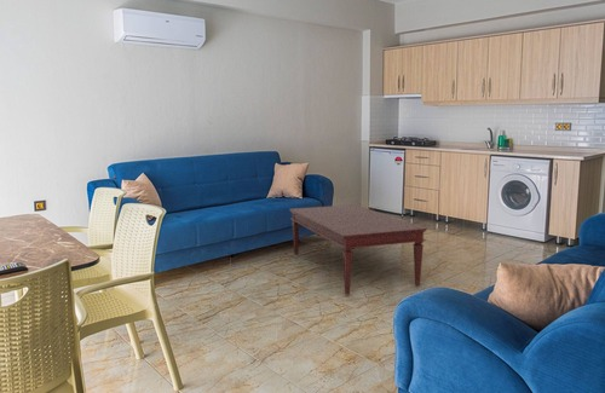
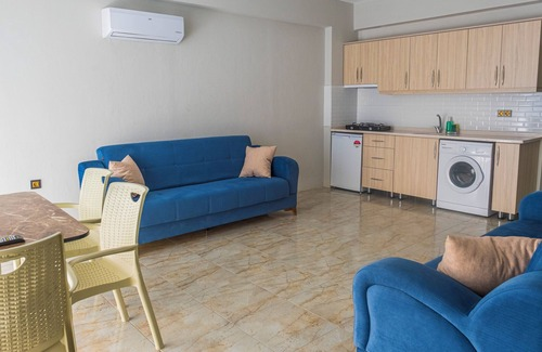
- coffee table [288,203,428,296]
